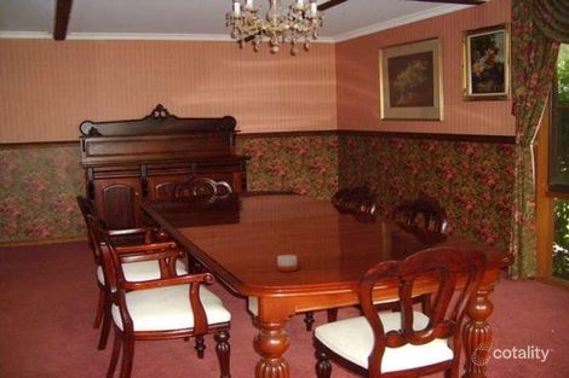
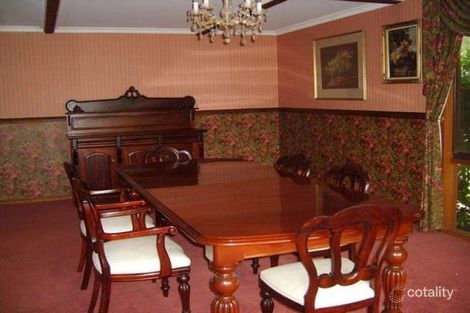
- candle [276,243,298,273]
